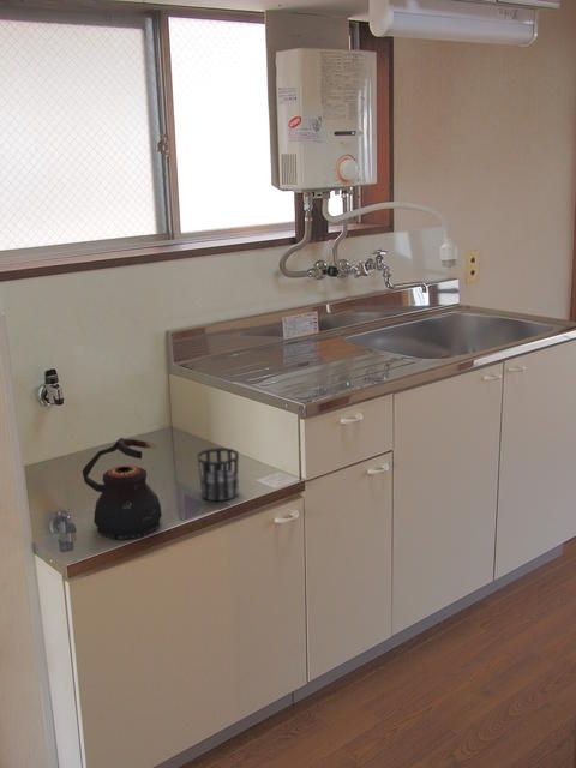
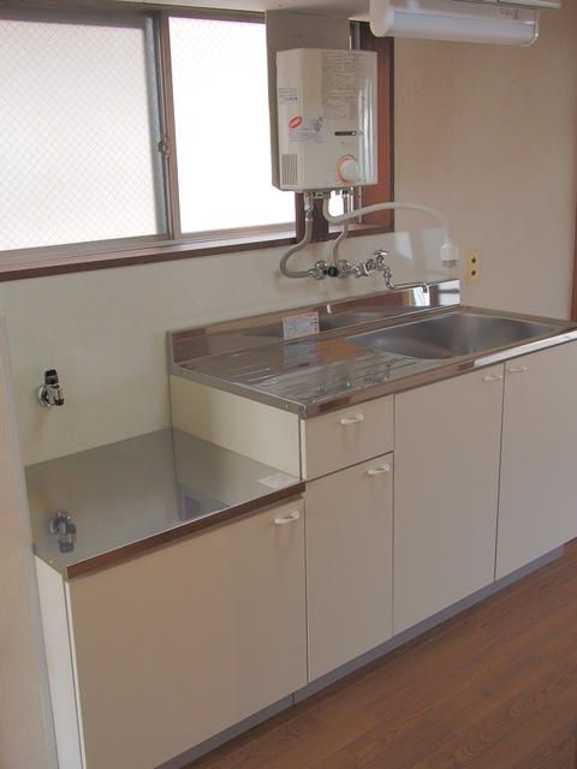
- cup [197,446,240,502]
- teapot [82,437,163,541]
